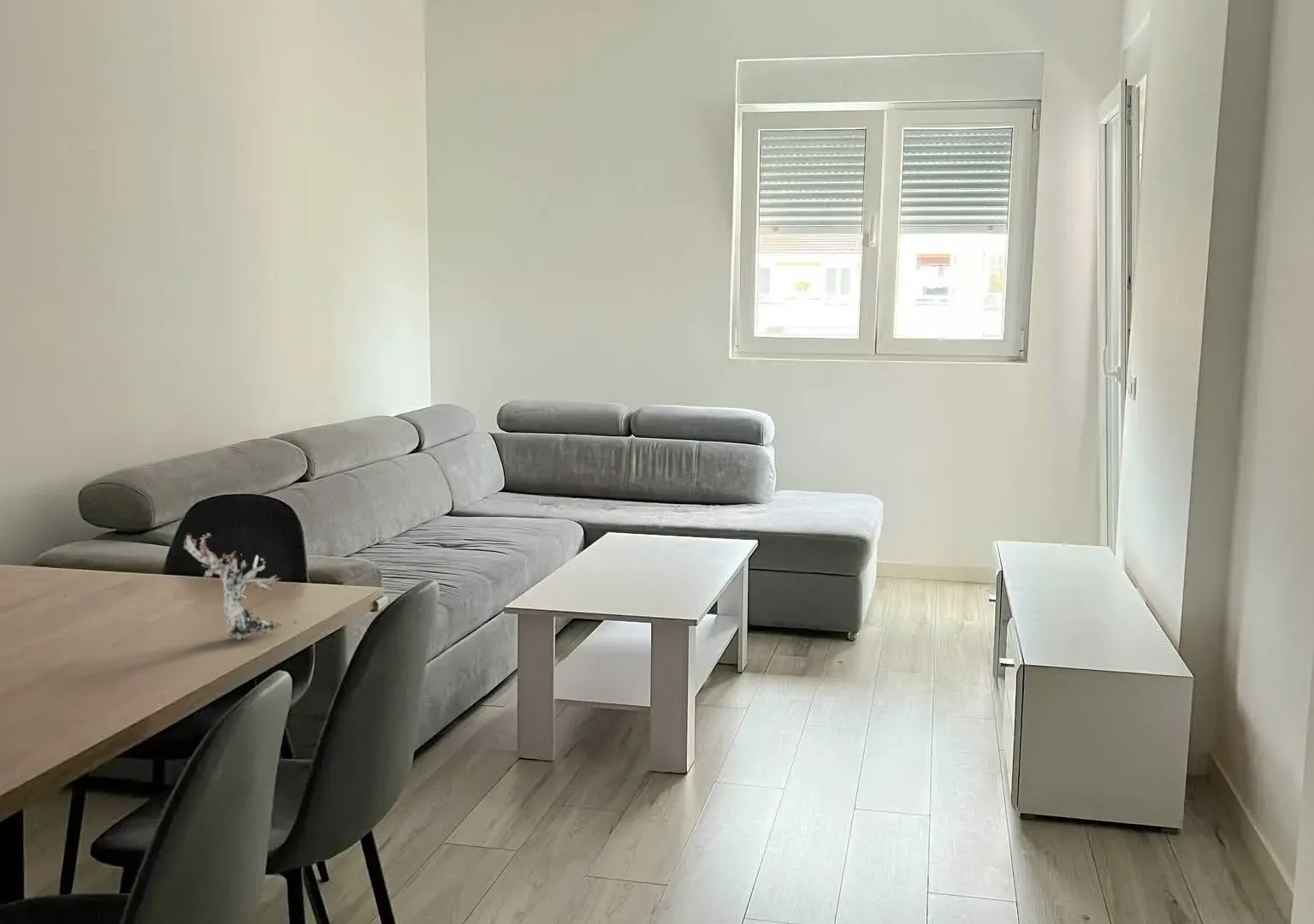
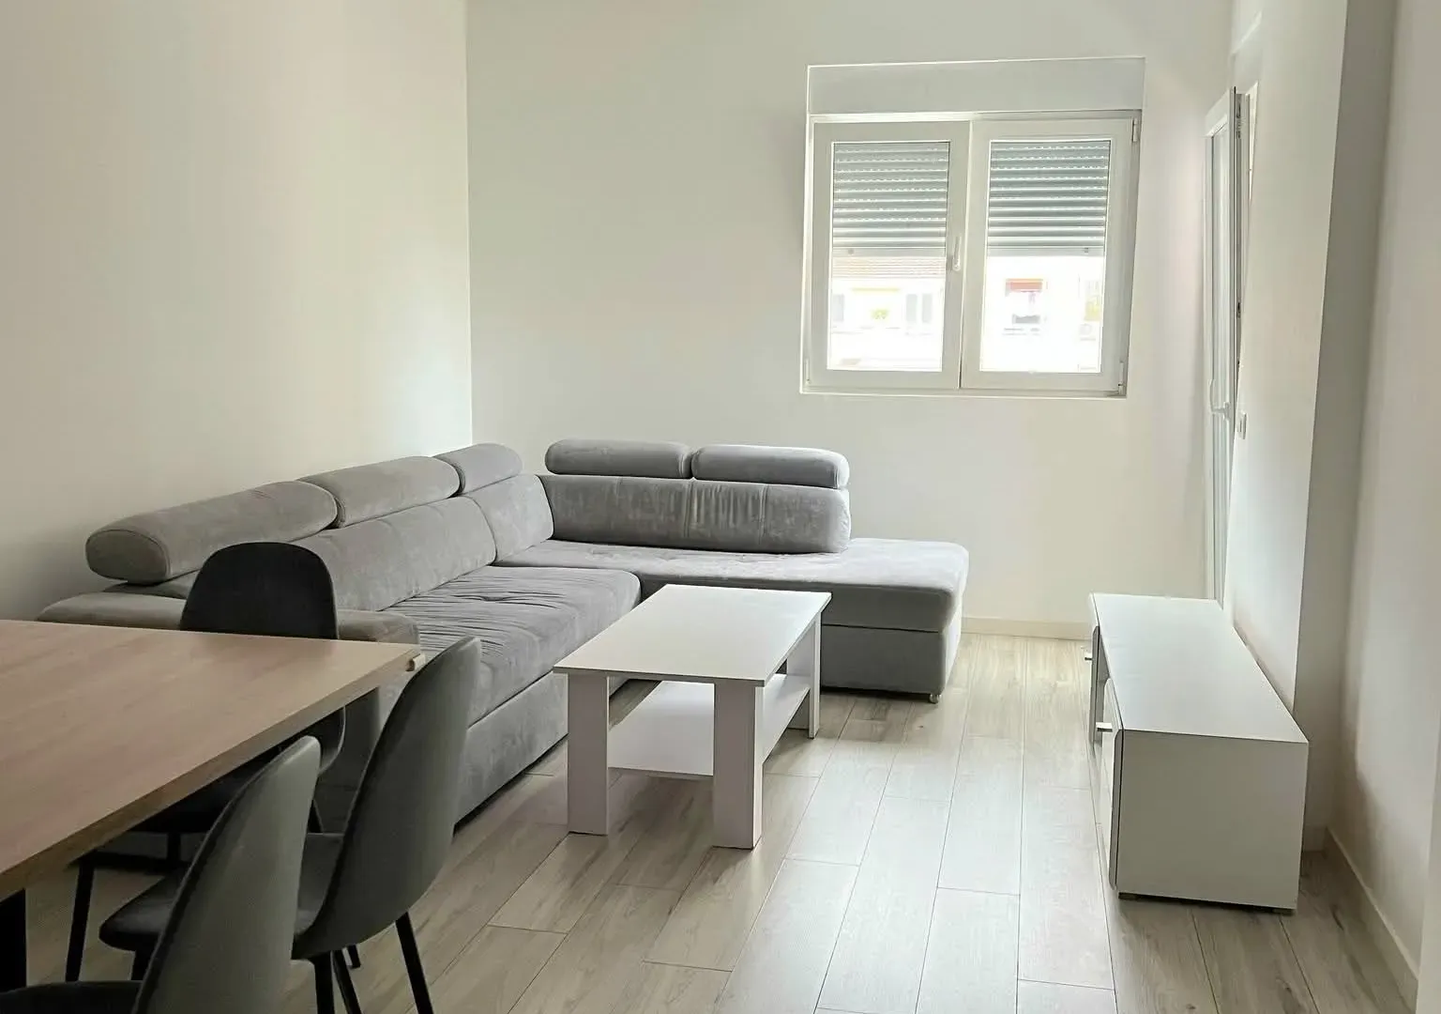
- plant [182,532,298,641]
